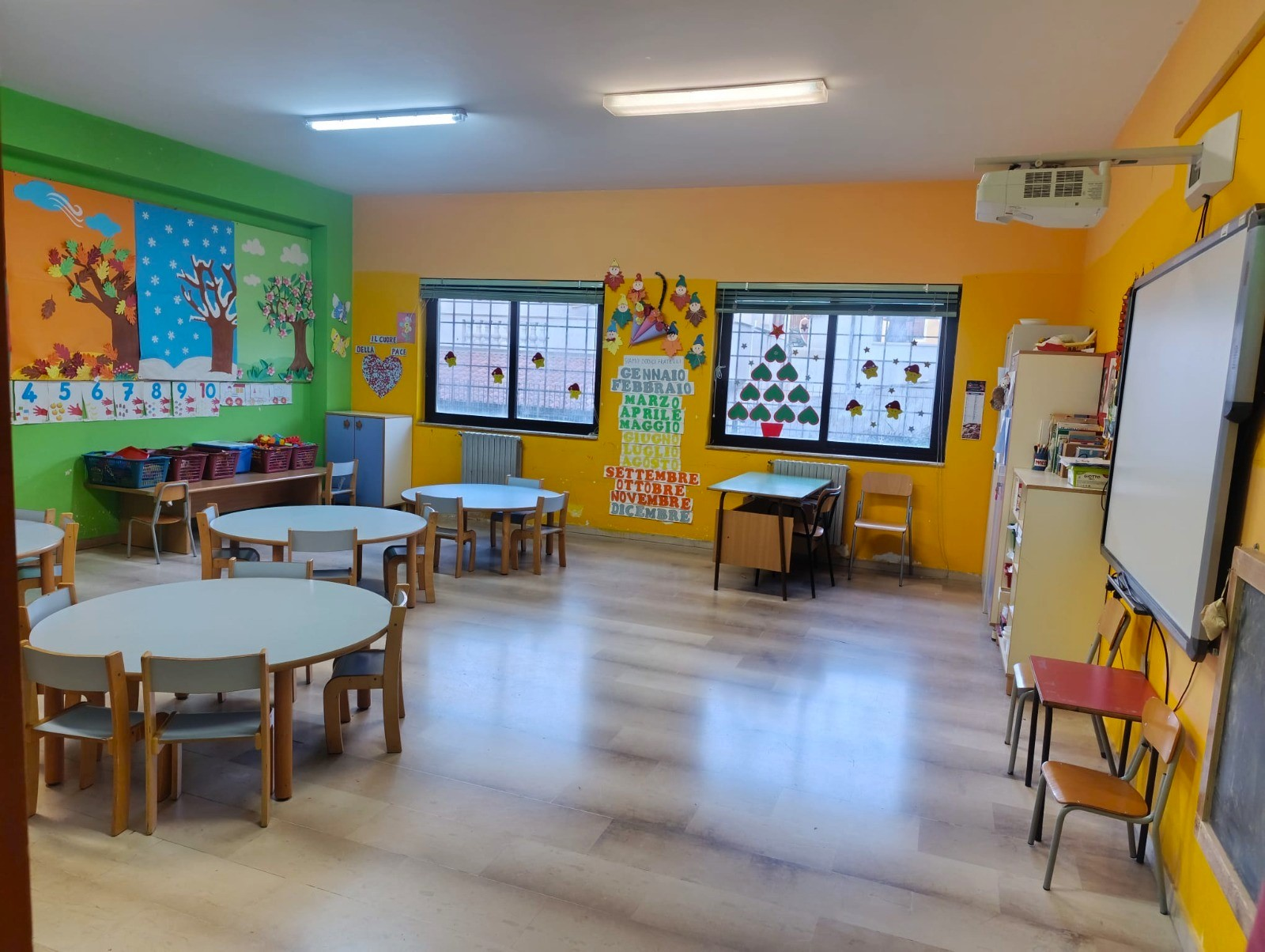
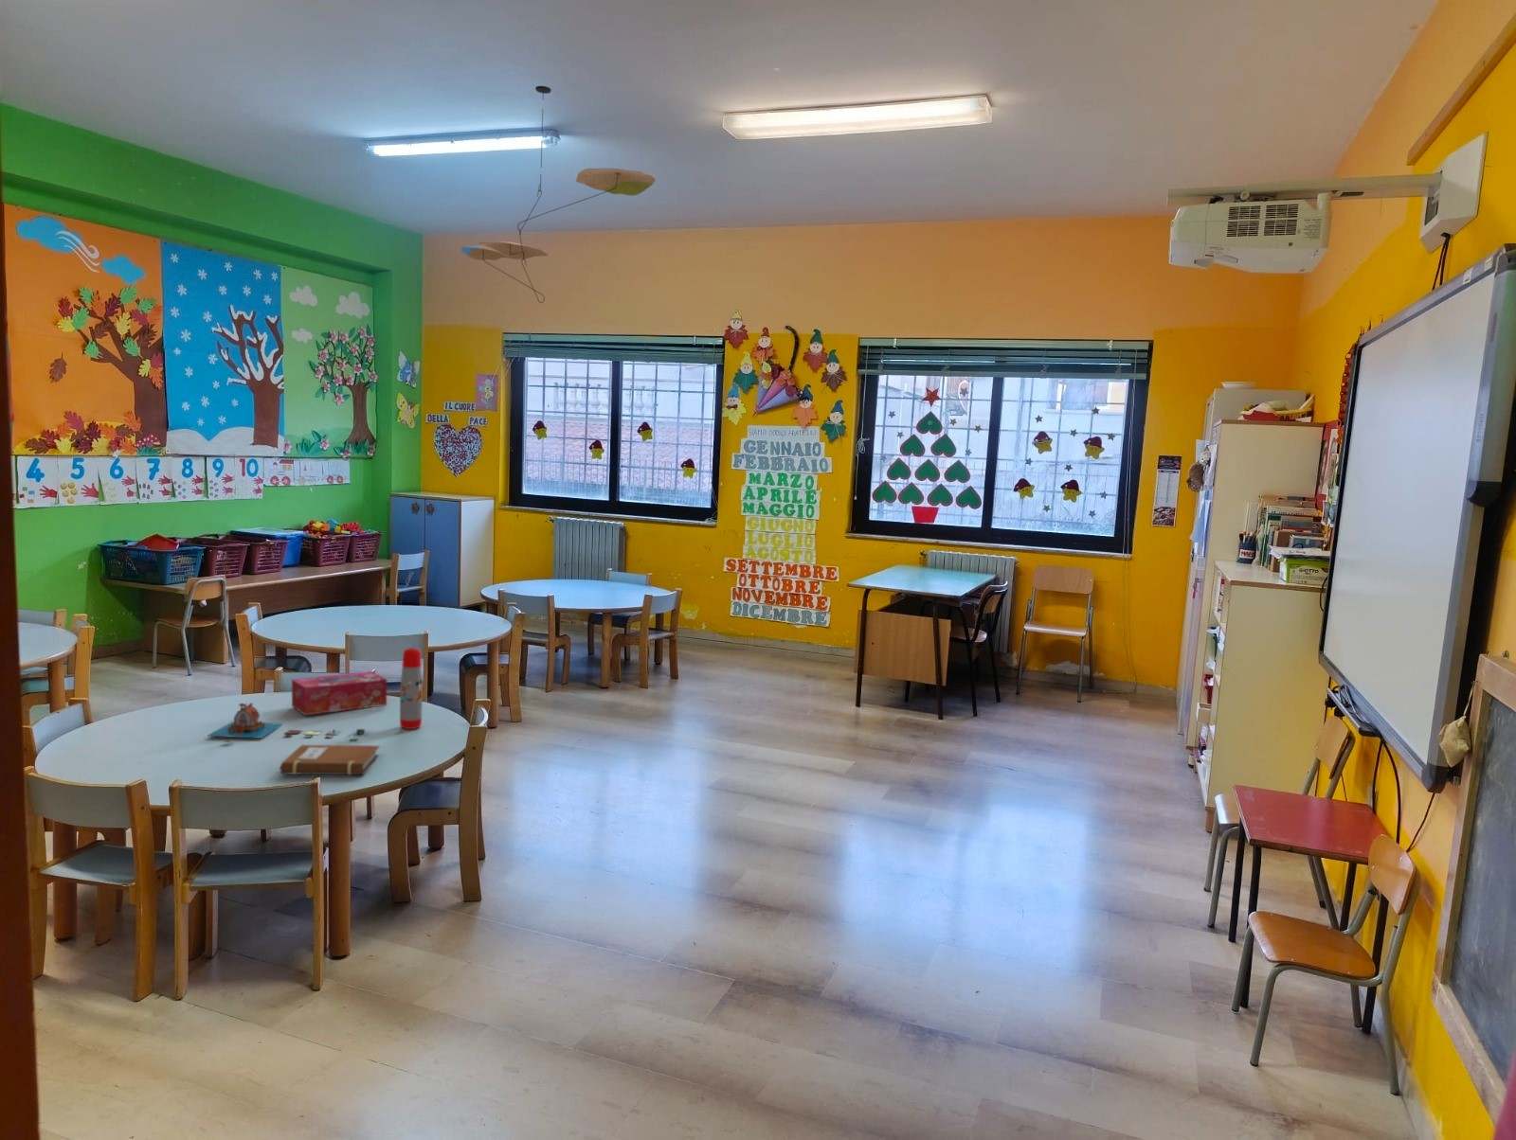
+ notebook [278,744,380,776]
+ board game [206,702,366,744]
+ tissue box [291,671,387,716]
+ ceiling mobile [460,85,657,304]
+ water bottle [399,647,423,730]
